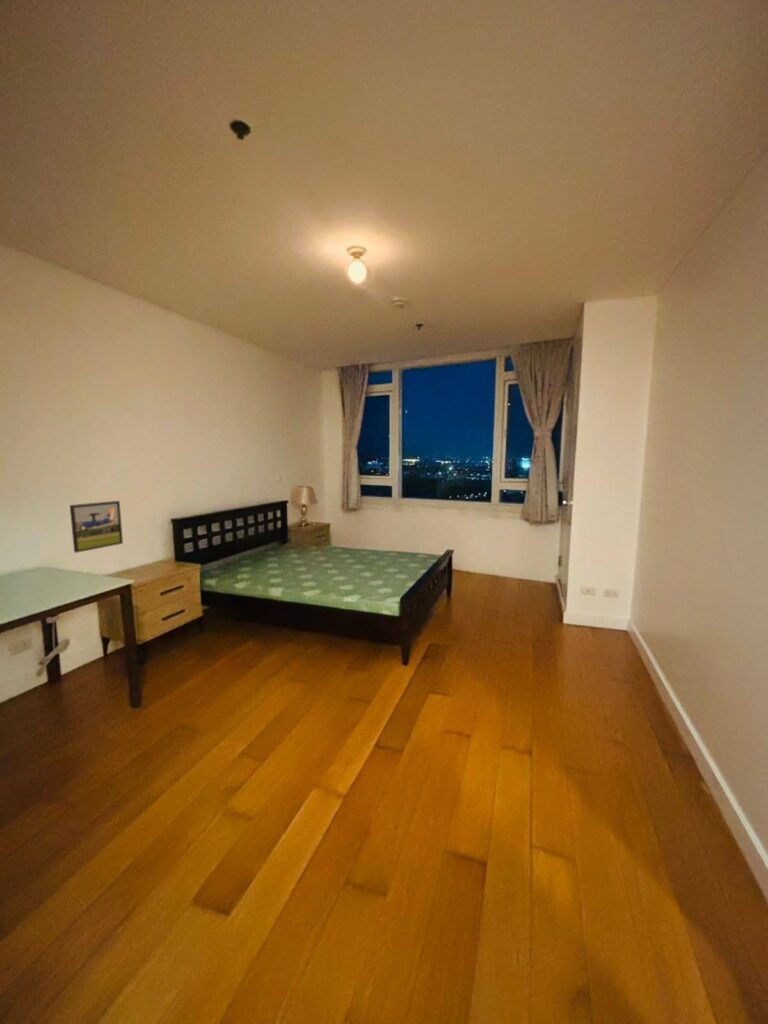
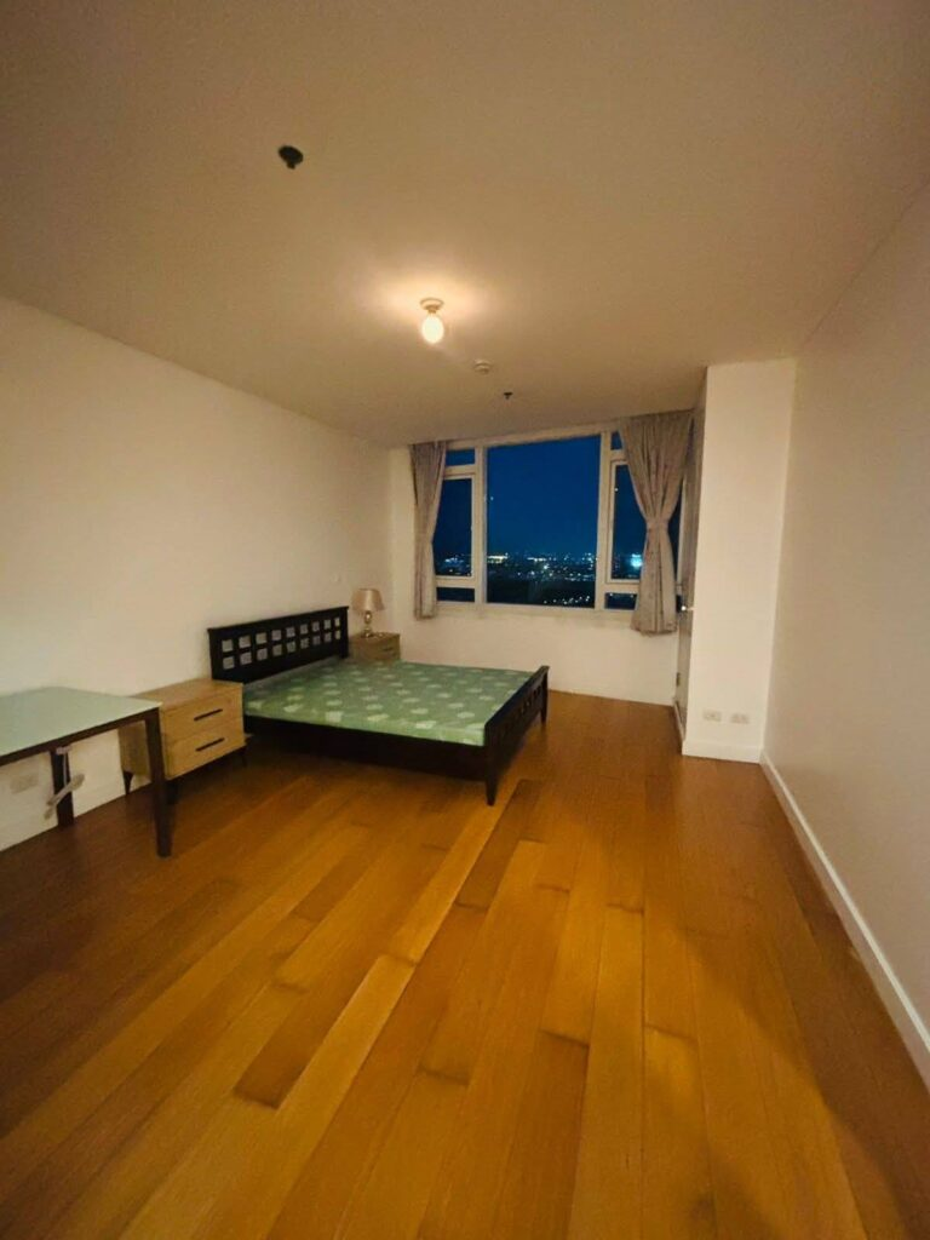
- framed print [69,500,124,554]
